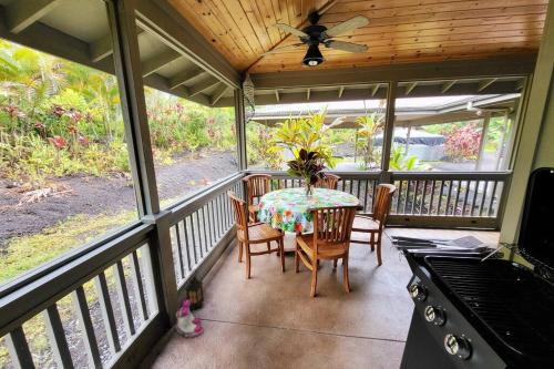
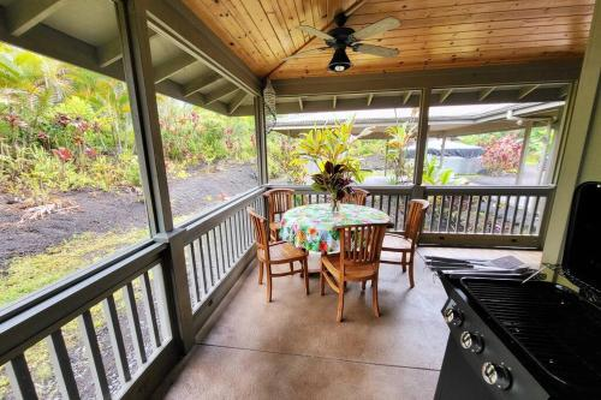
- boots [175,298,204,339]
- lantern [184,268,205,311]
